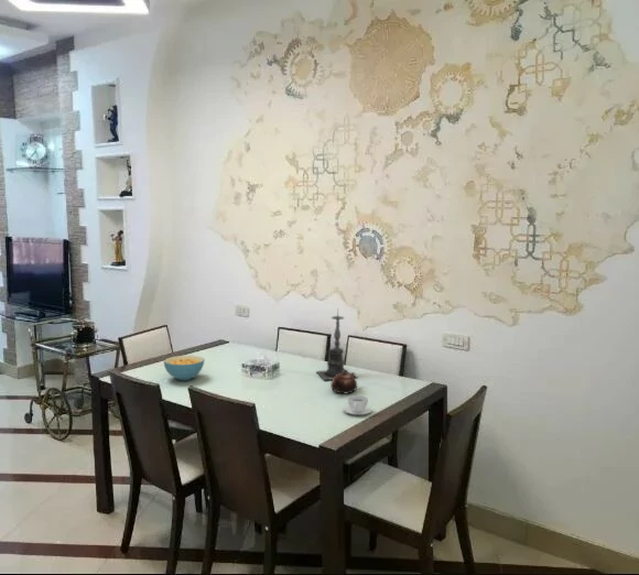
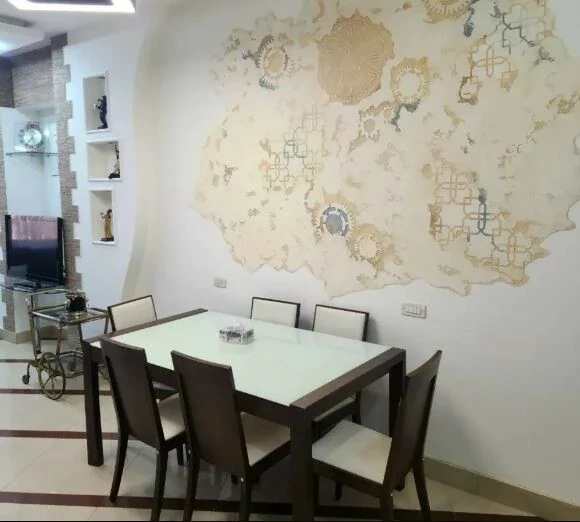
- teacup [343,394,373,415]
- teapot [329,368,358,395]
- cereal bowl [163,355,206,381]
- candle holder [315,310,358,381]
